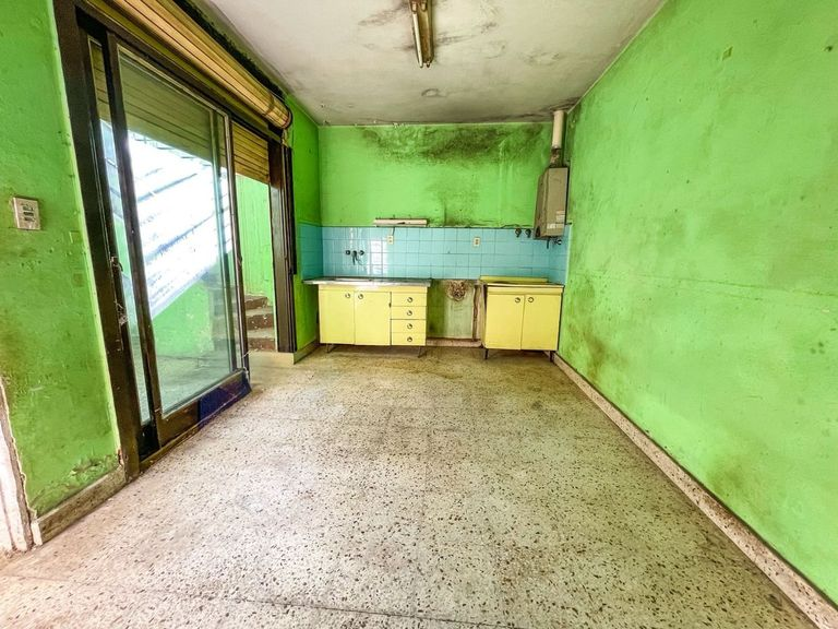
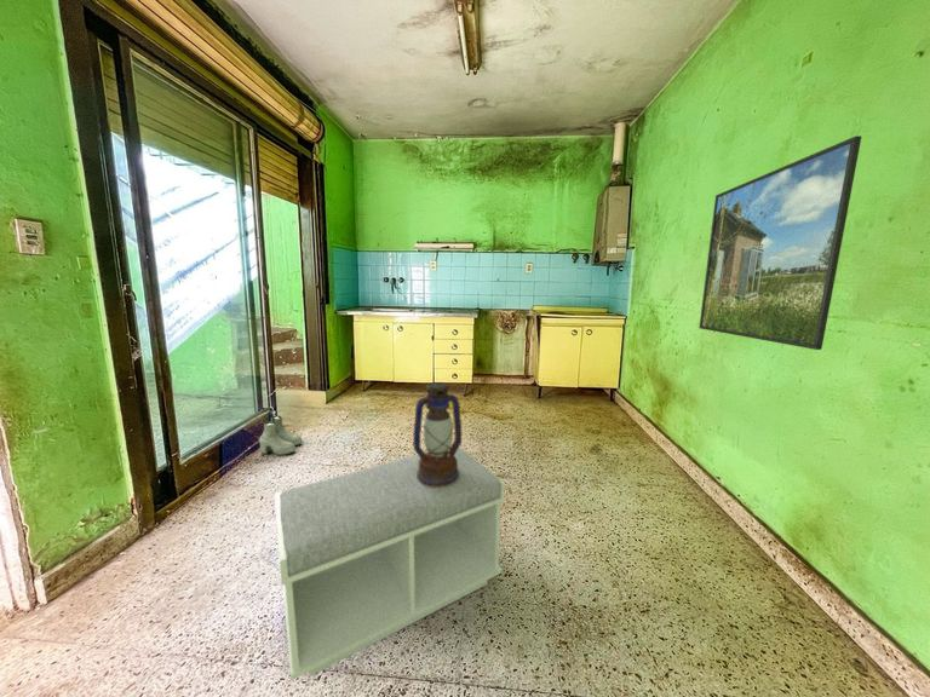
+ bench [274,447,506,681]
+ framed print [698,134,862,351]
+ lantern [412,381,463,488]
+ boots [258,414,303,456]
